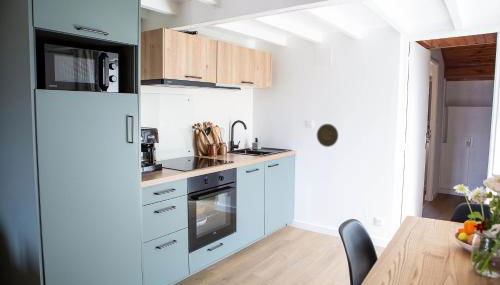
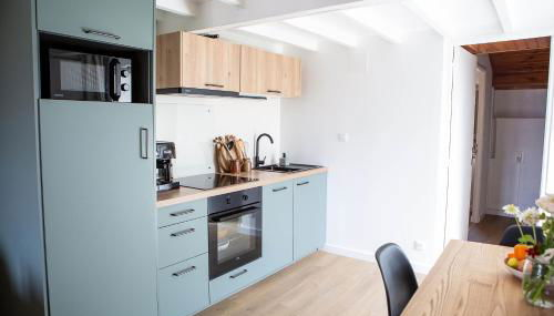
- decorative plate [316,123,339,148]
